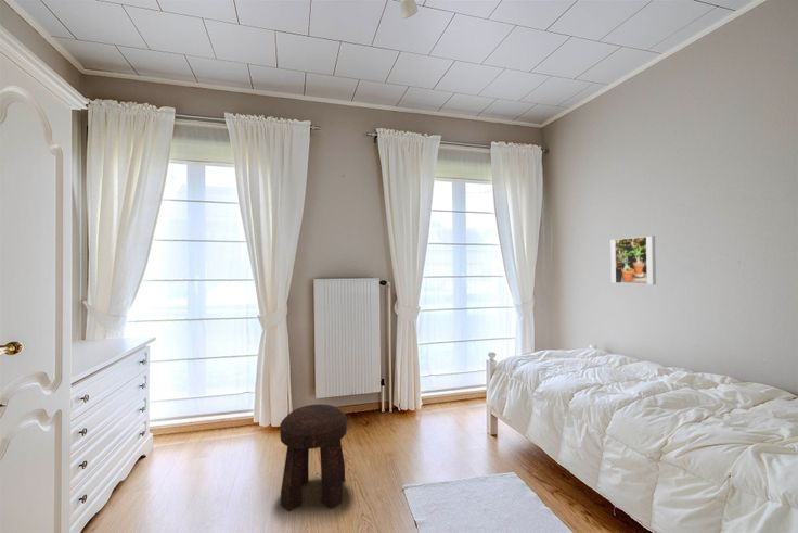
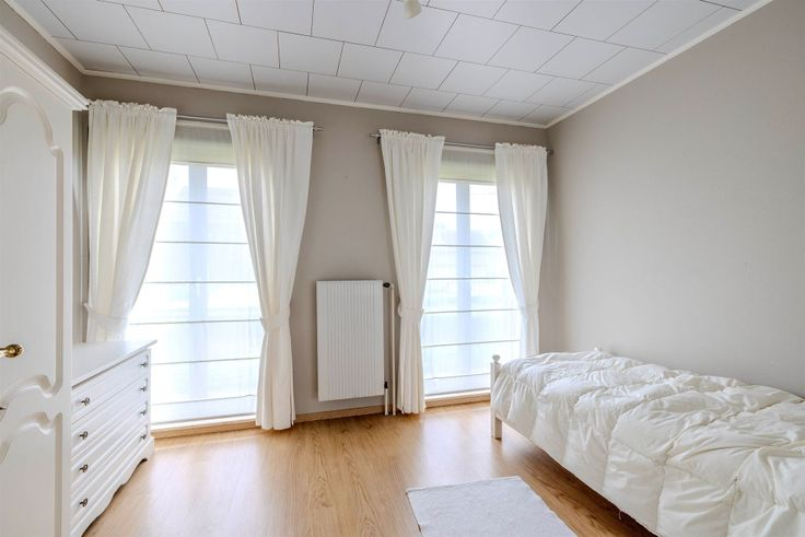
- stool [279,403,348,512]
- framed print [609,234,657,285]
